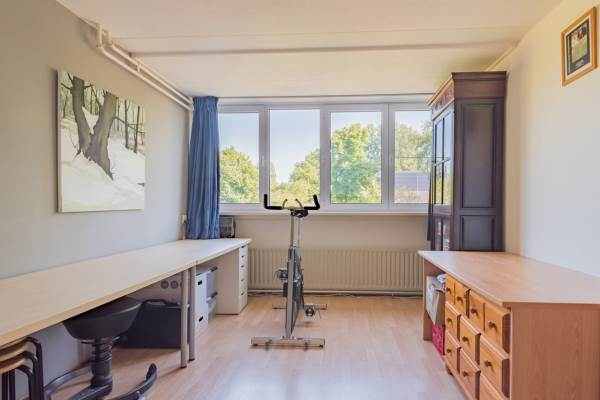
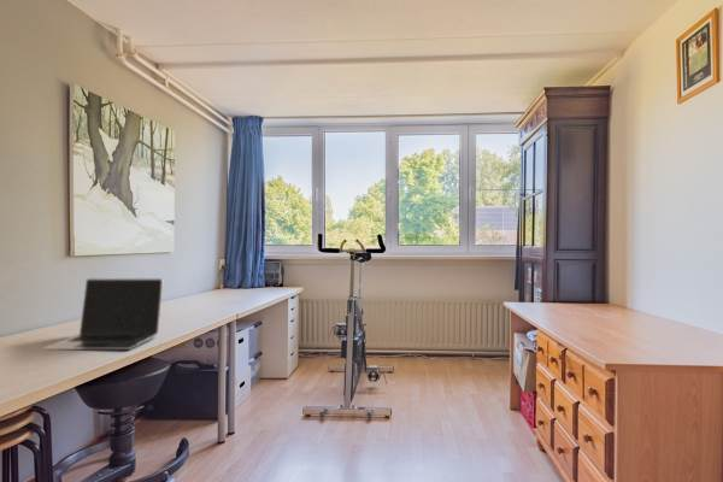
+ laptop [40,277,164,351]
